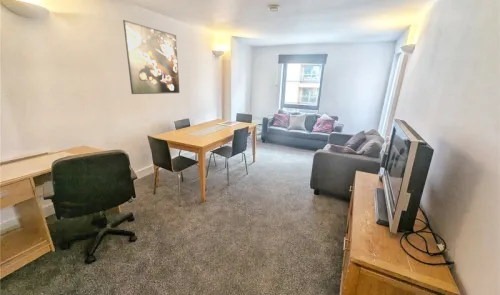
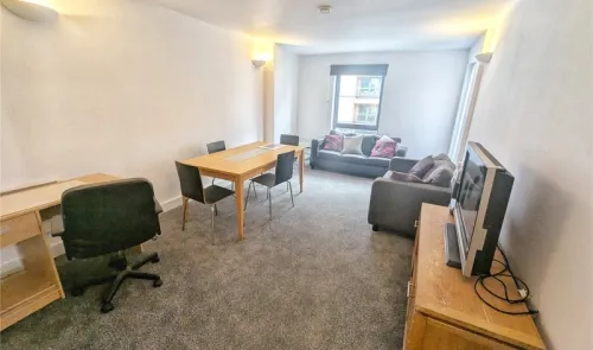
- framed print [122,19,180,95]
